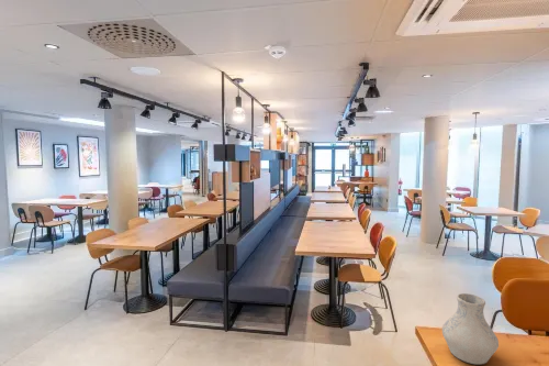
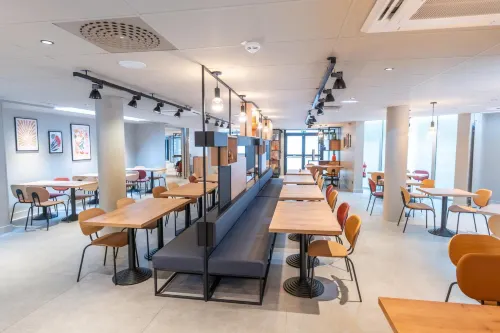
- vase [441,292,500,366]
